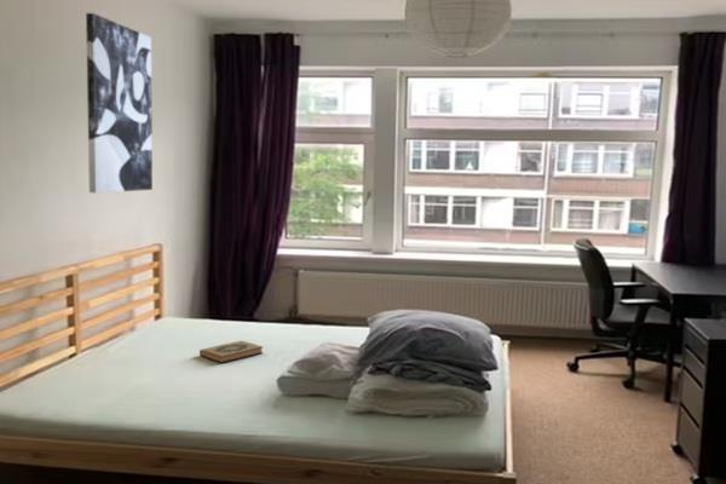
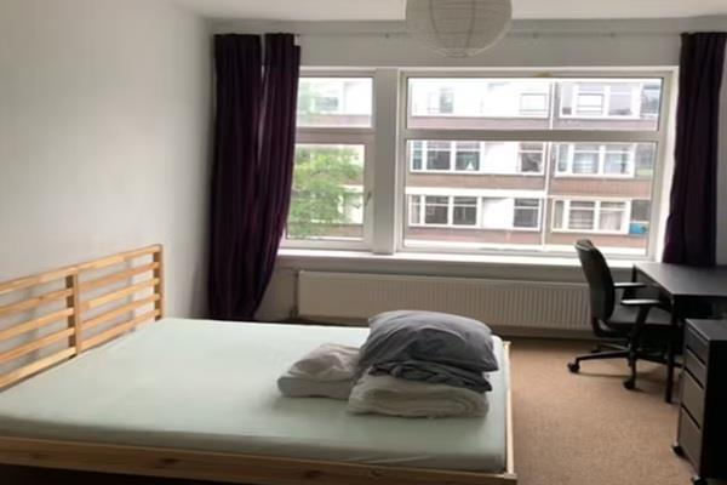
- wall art [85,12,154,194]
- hardback book [198,340,264,364]
